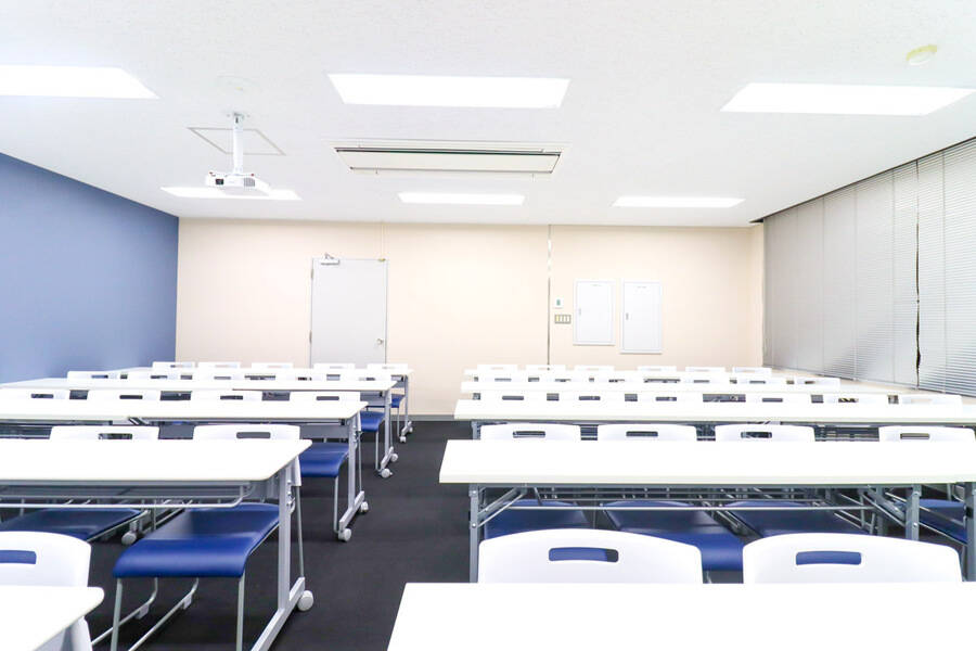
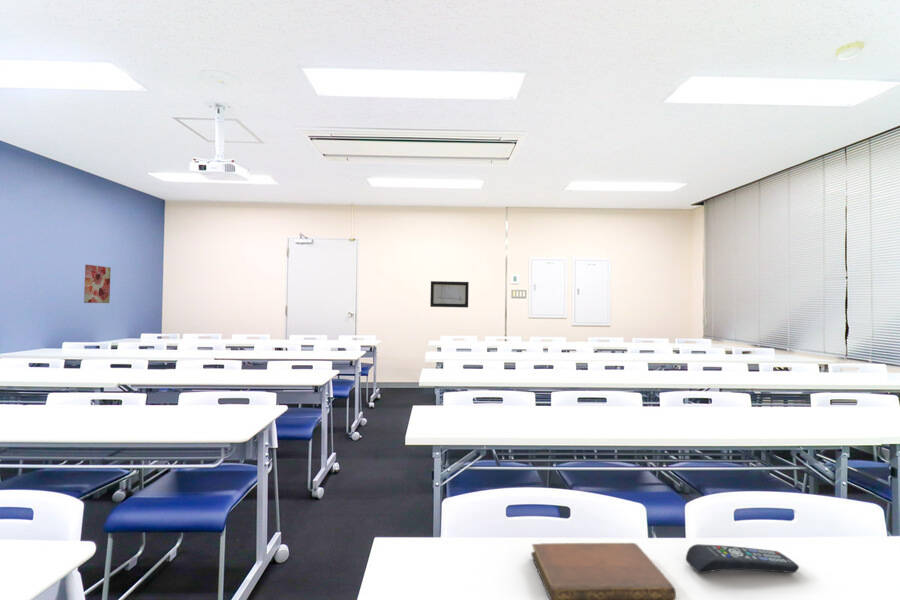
+ notebook [530,542,677,600]
+ wall art [429,280,470,308]
+ wall art [83,264,112,304]
+ remote control [685,543,800,574]
